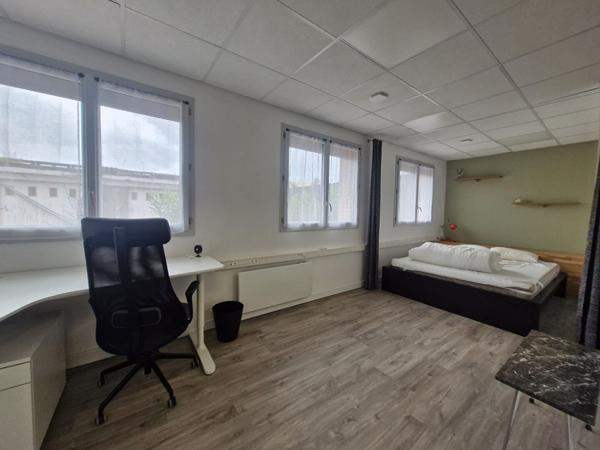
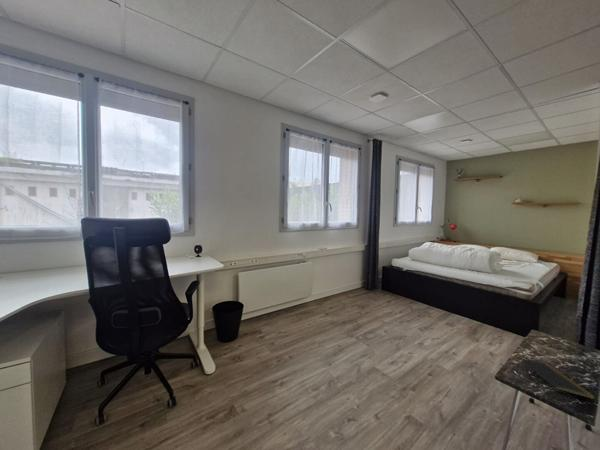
+ notepad [517,356,597,401]
